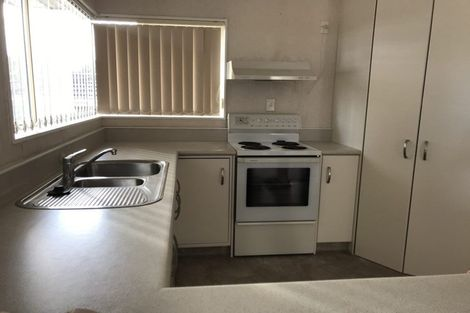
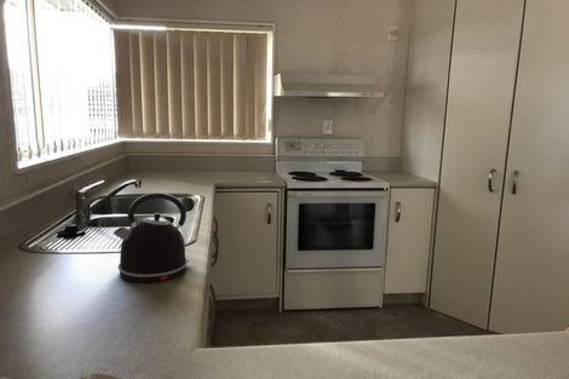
+ kettle [113,191,191,285]
